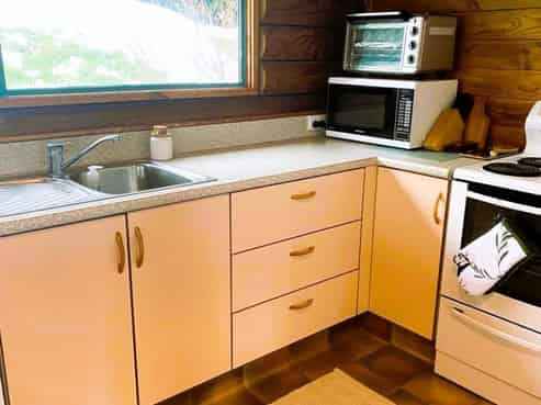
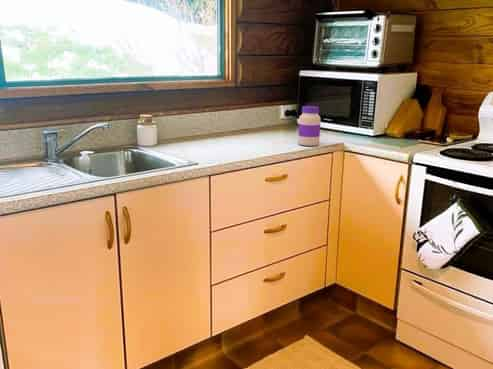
+ jar [297,105,322,147]
